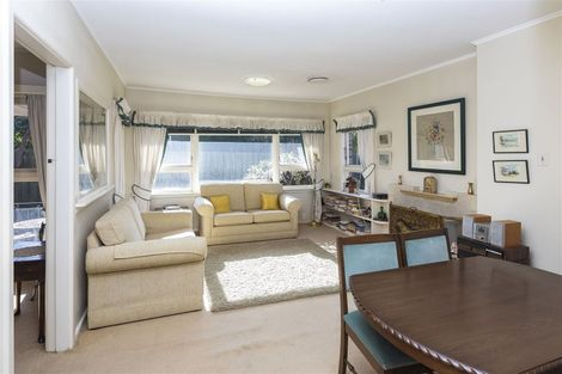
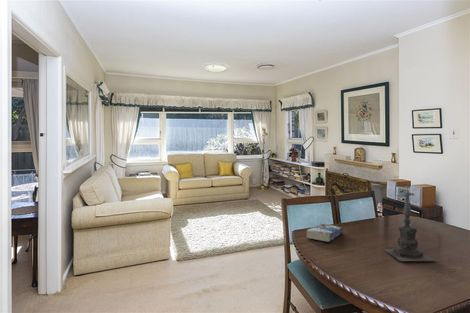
+ candle holder [380,182,436,262]
+ book [306,223,343,243]
